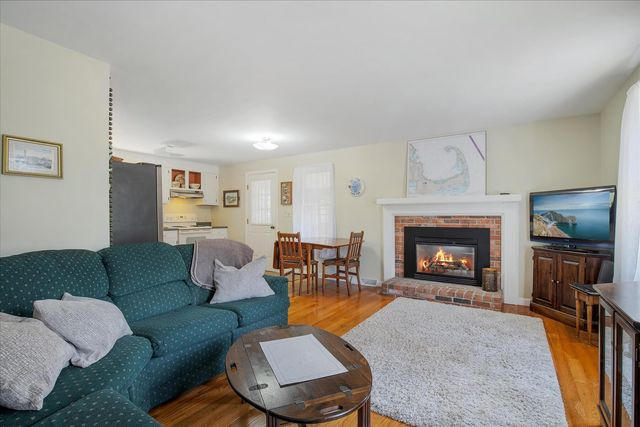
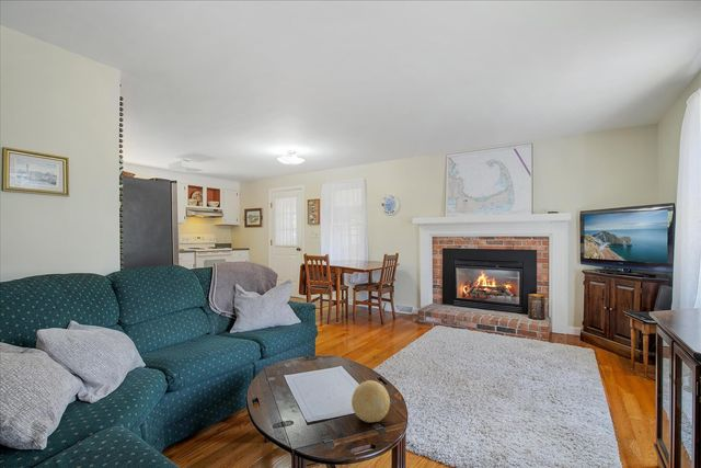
+ decorative ball [350,379,391,423]
